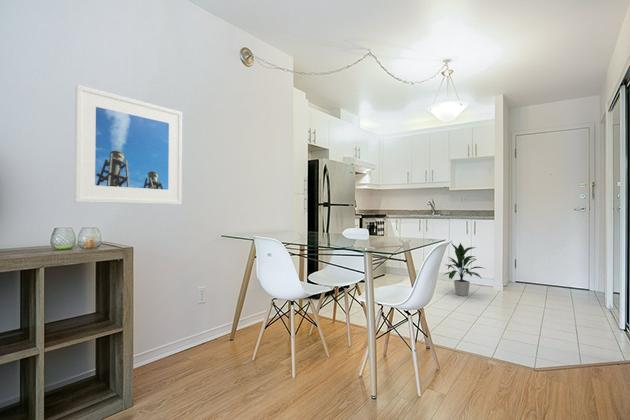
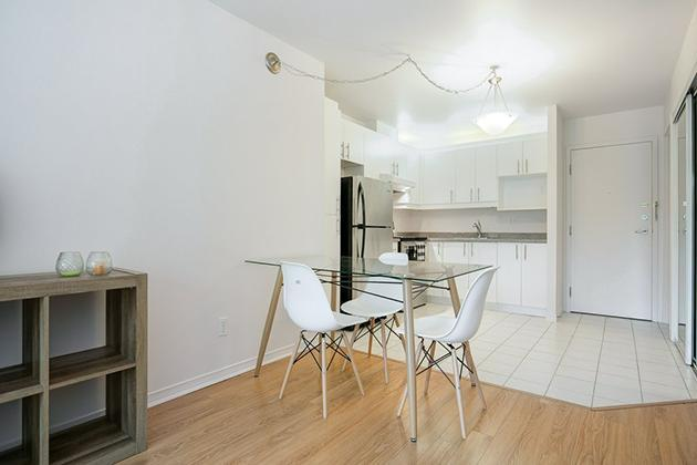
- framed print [73,84,183,205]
- indoor plant [441,242,486,297]
